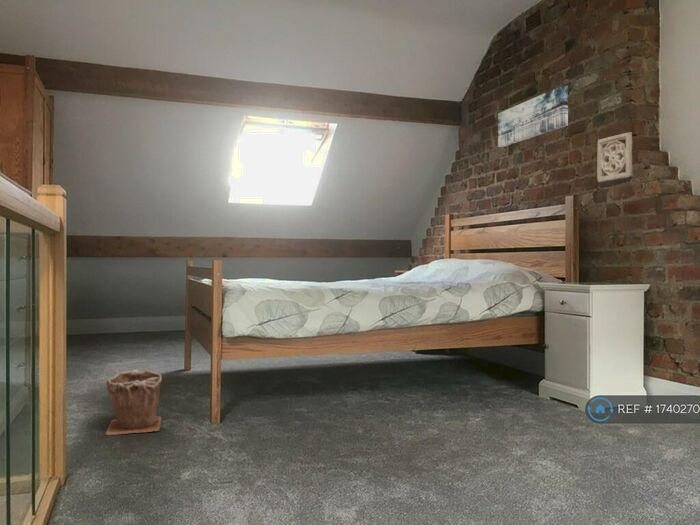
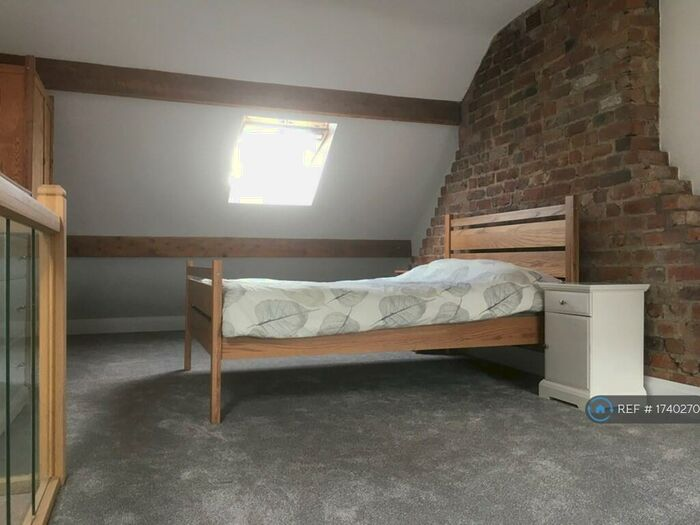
- wall art [497,84,569,148]
- plant pot [104,369,163,436]
- wall ornament [596,131,633,183]
